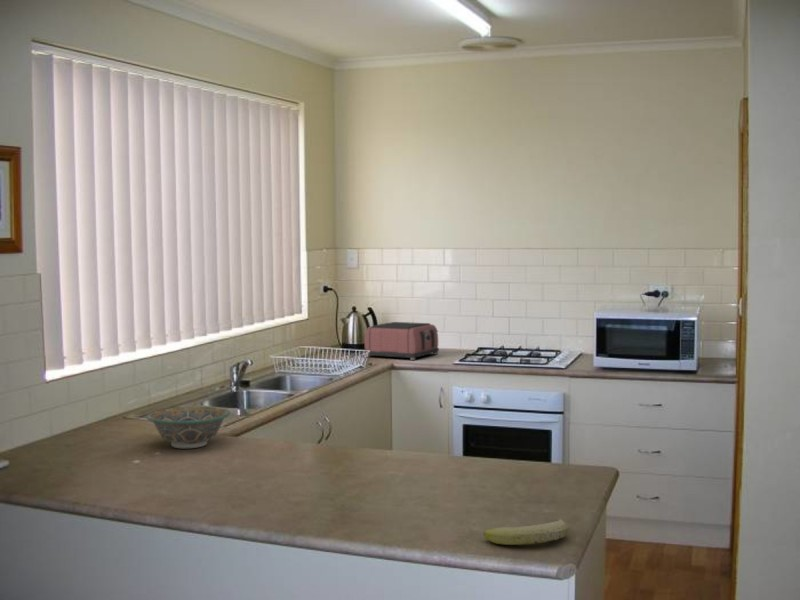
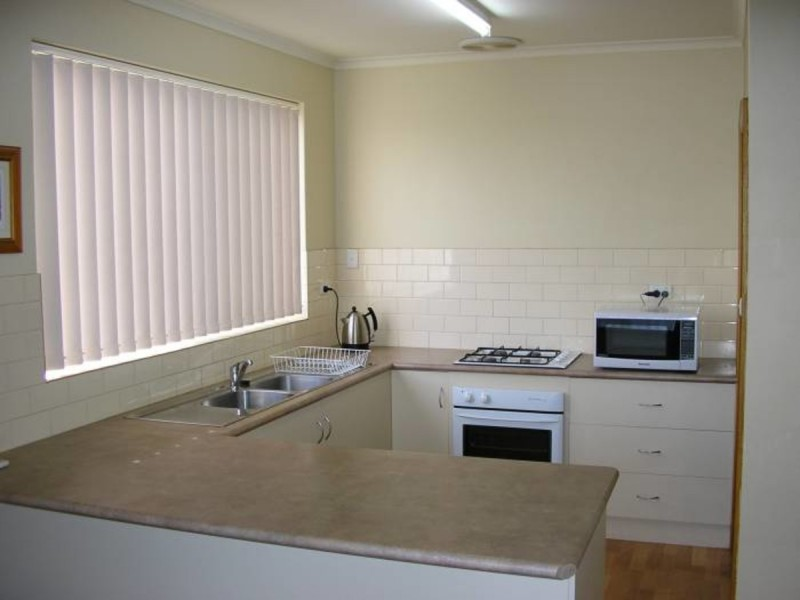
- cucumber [483,518,570,546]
- bowl [145,406,231,449]
- toaster [364,321,440,361]
